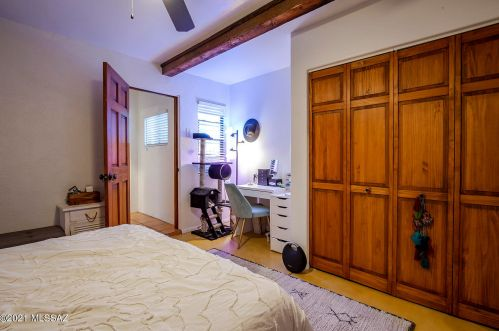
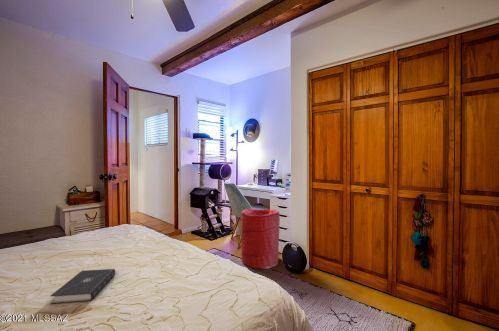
+ laundry hamper [240,208,281,270]
+ book [50,268,116,304]
